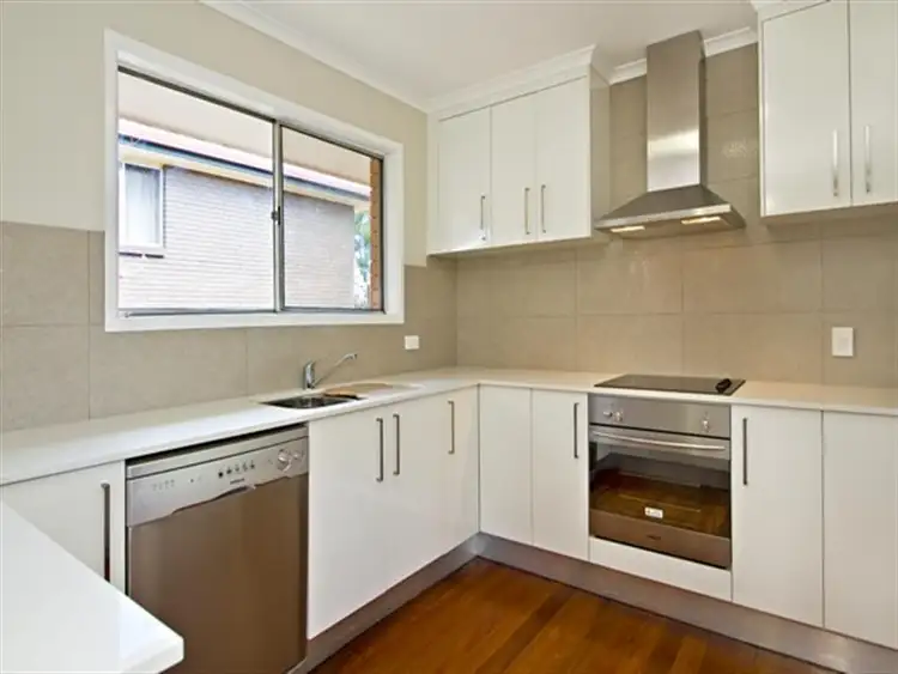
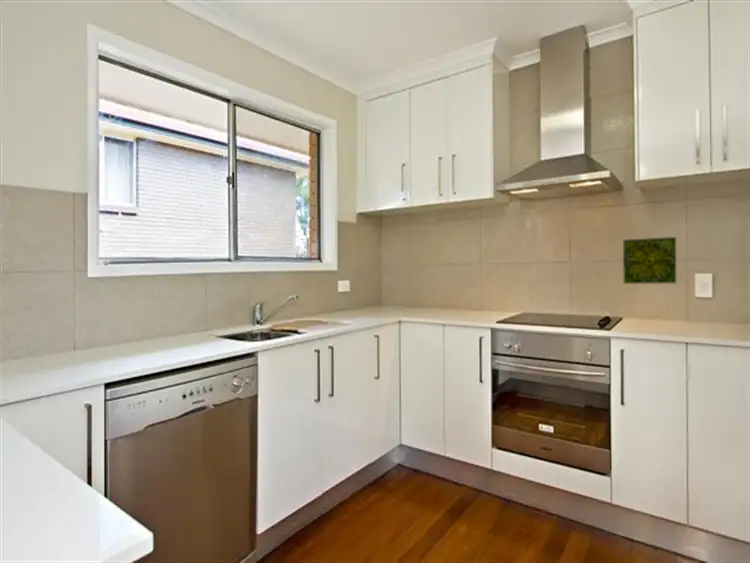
+ decorative tile [622,236,677,285]
